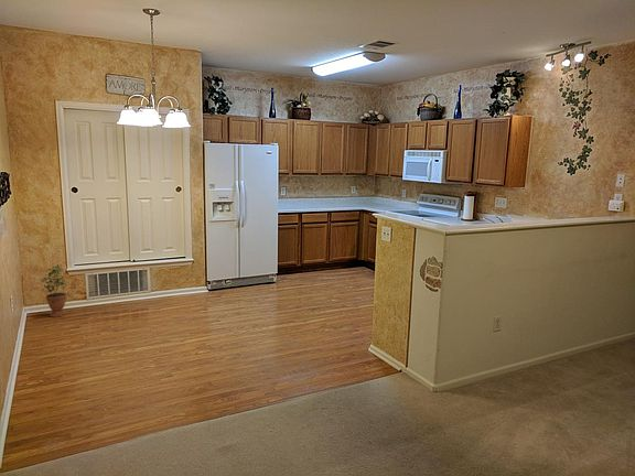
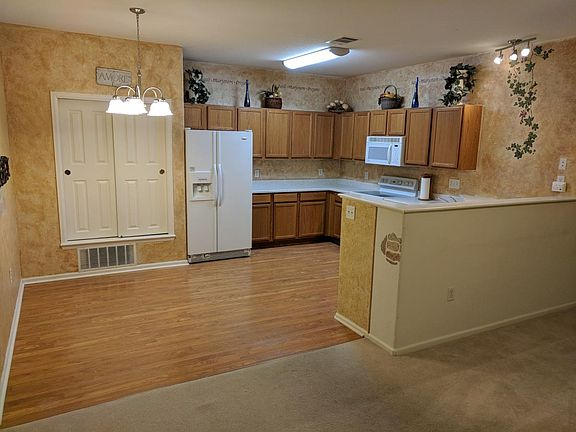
- potted plant [40,262,67,318]
